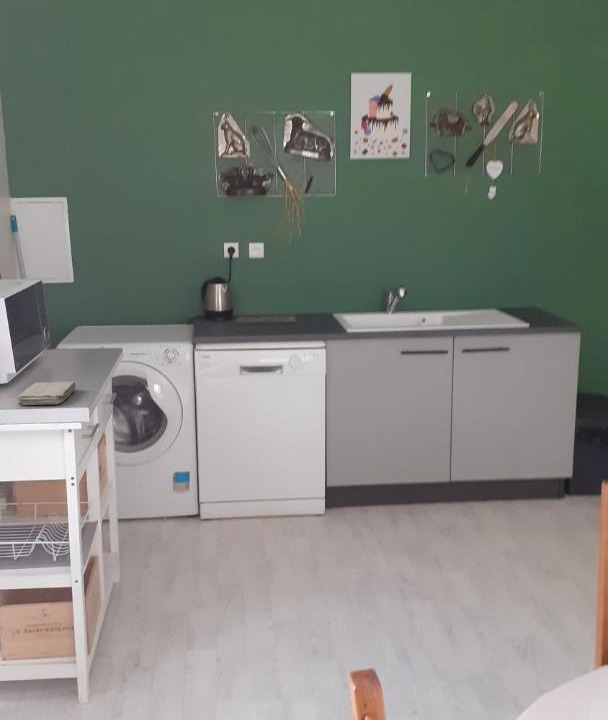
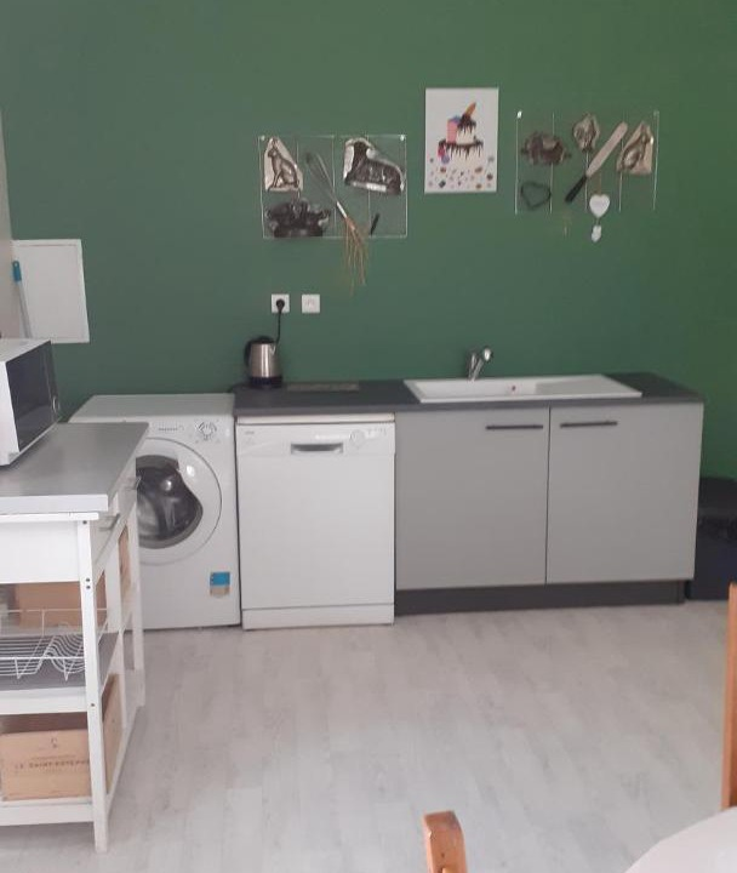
- washcloth [16,381,76,406]
